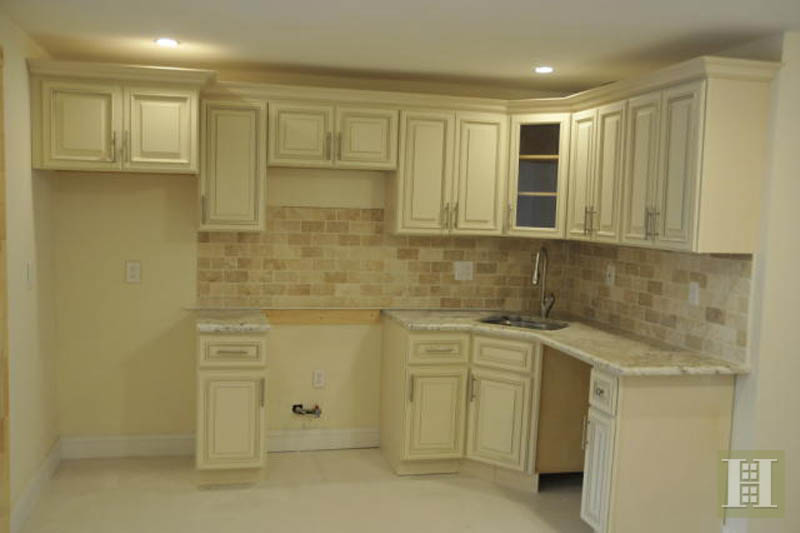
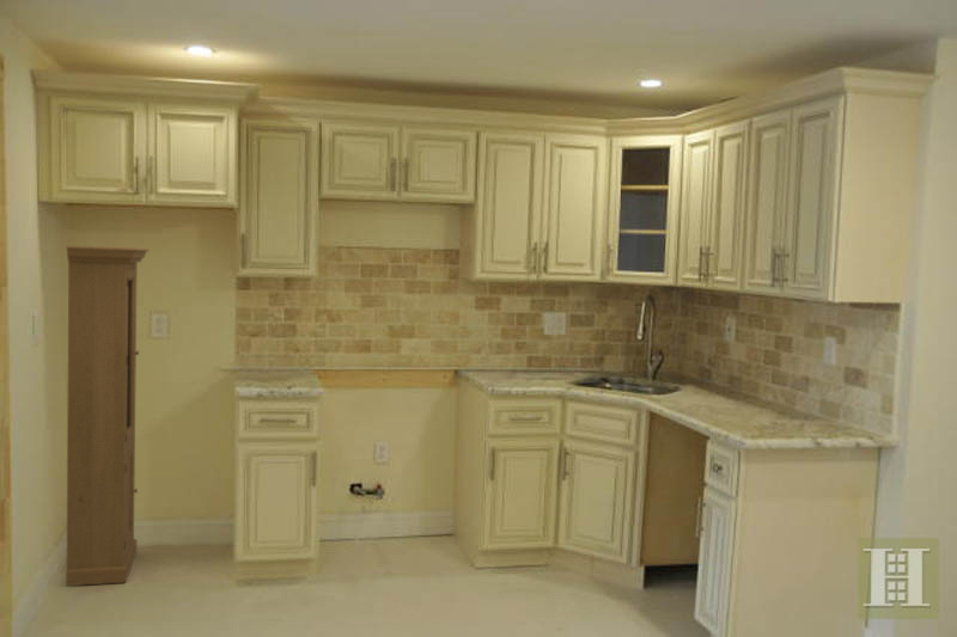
+ cabinet [65,245,151,587]
